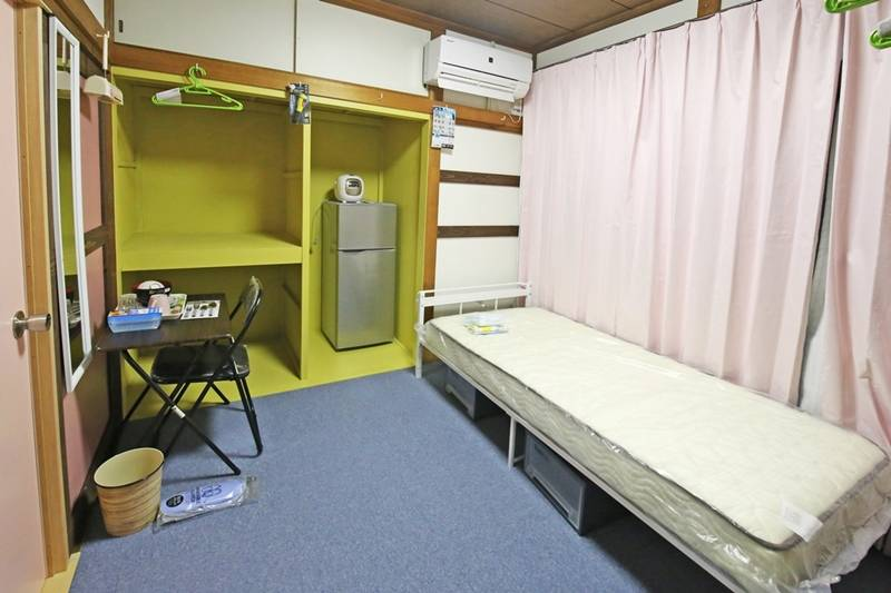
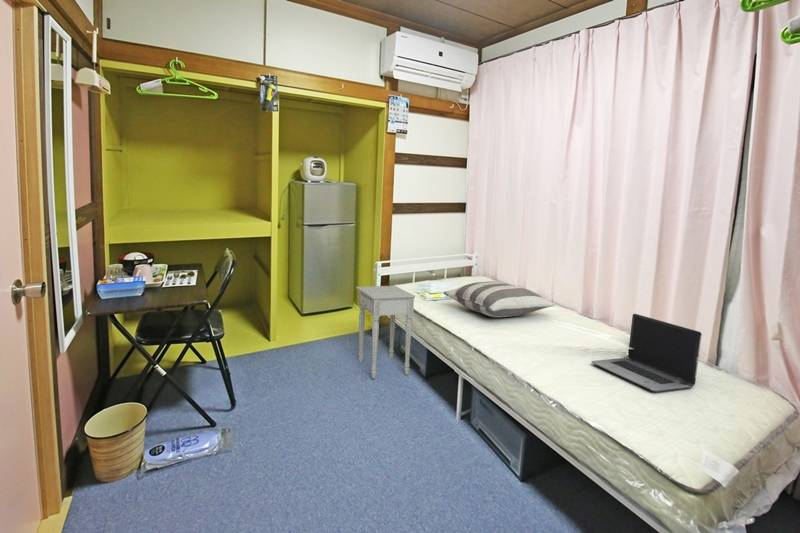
+ laptop computer [591,313,703,393]
+ nightstand [355,285,416,379]
+ pillow [443,280,557,318]
